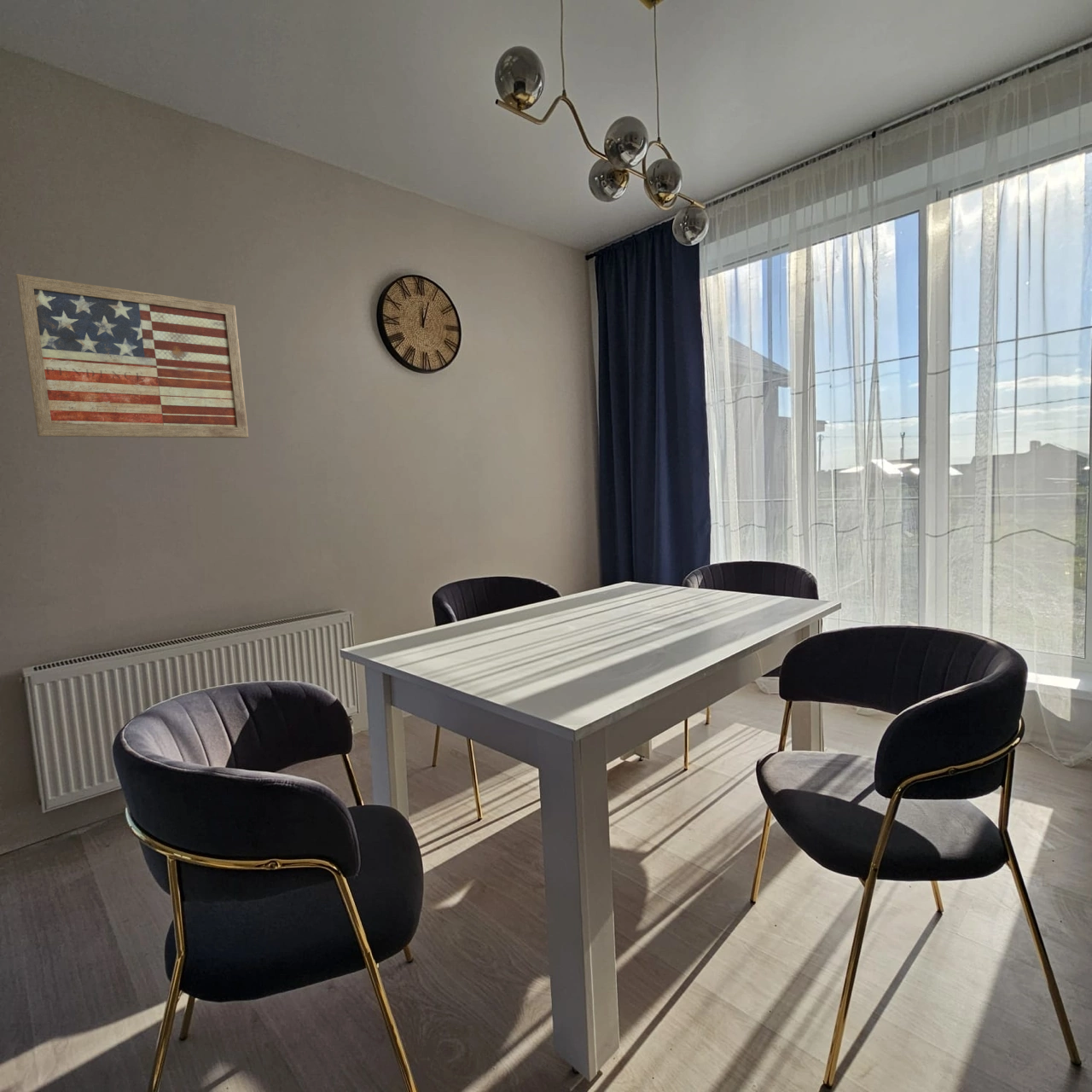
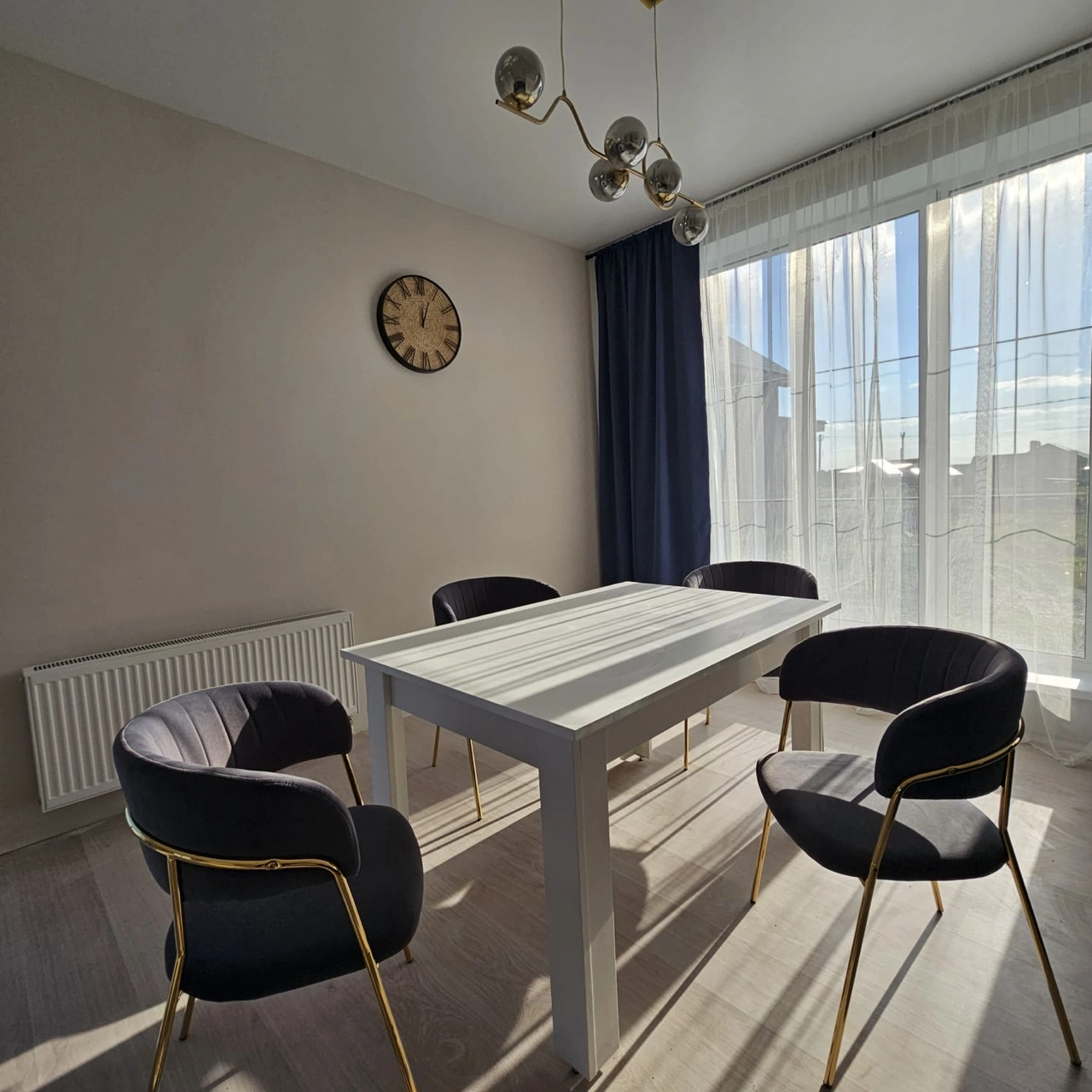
- wall art [15,273,249,439]
